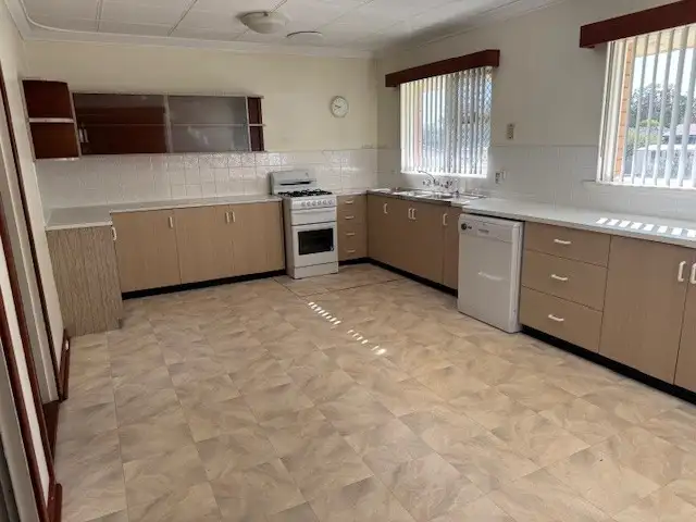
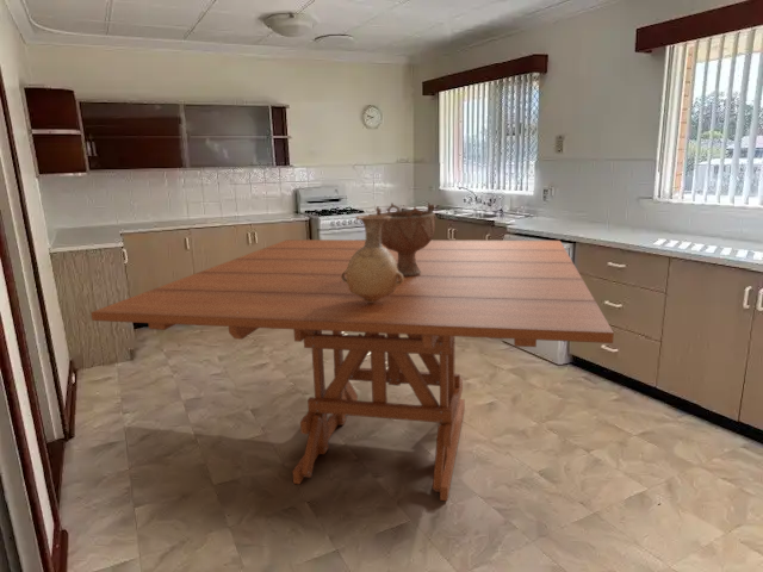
+ dining table [89,238,615,502]
+ vase [341,213,404,303]
+ decorative bowl [374,201,439,276]
